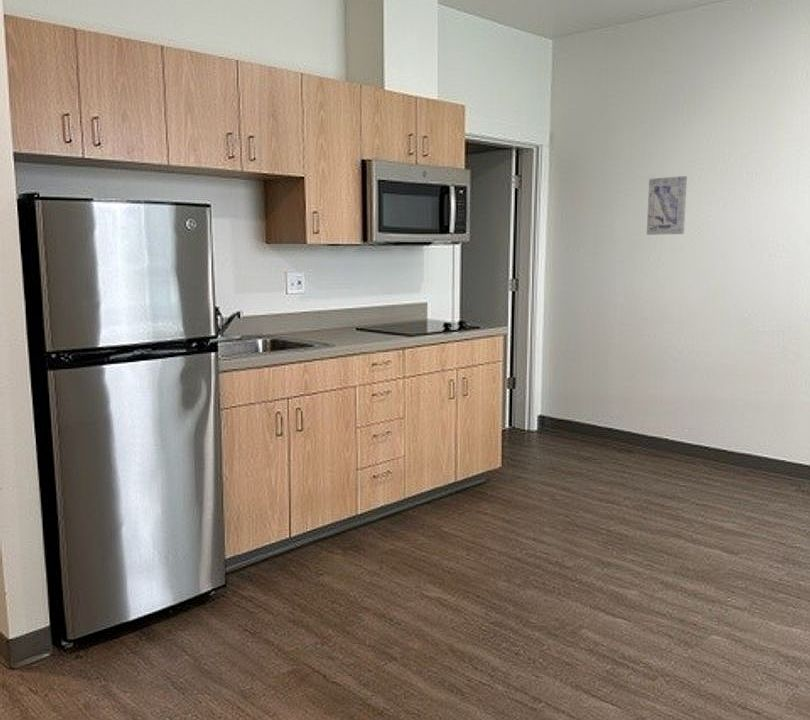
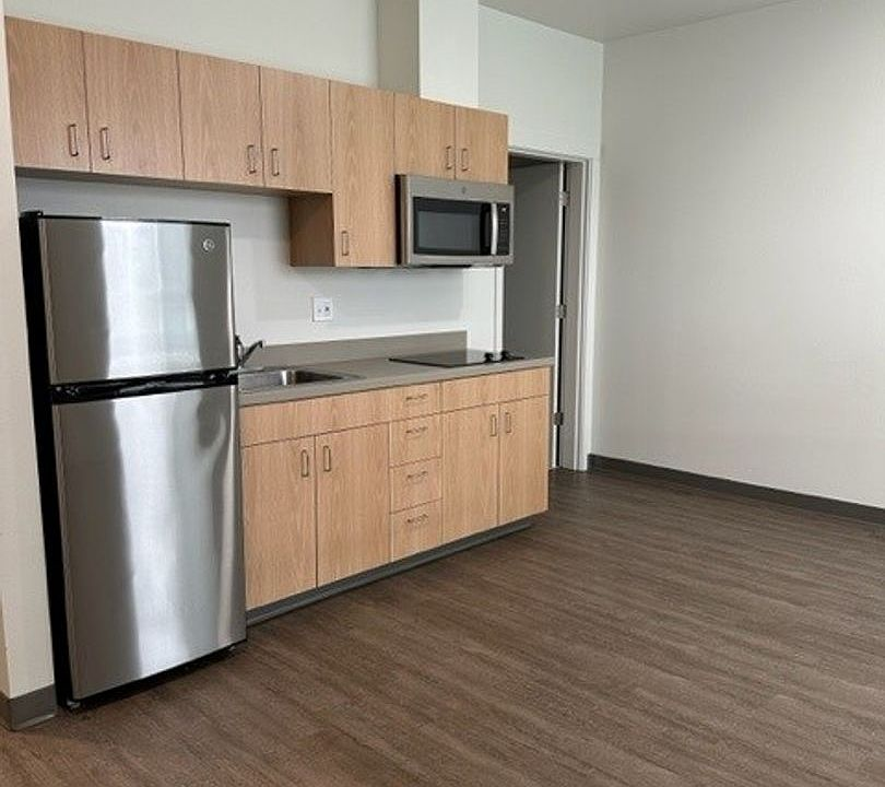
- wall art [646,175,688,236]
